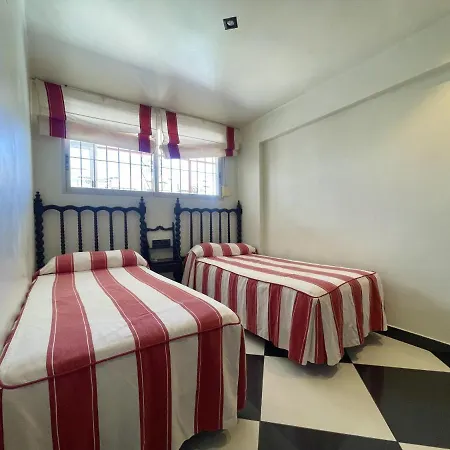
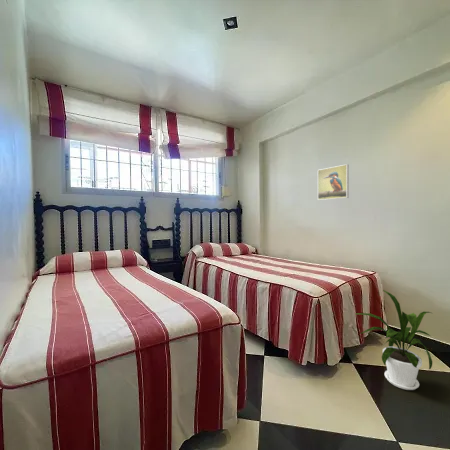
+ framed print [317,163,350,201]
+ house plant [356,289,433,391]
